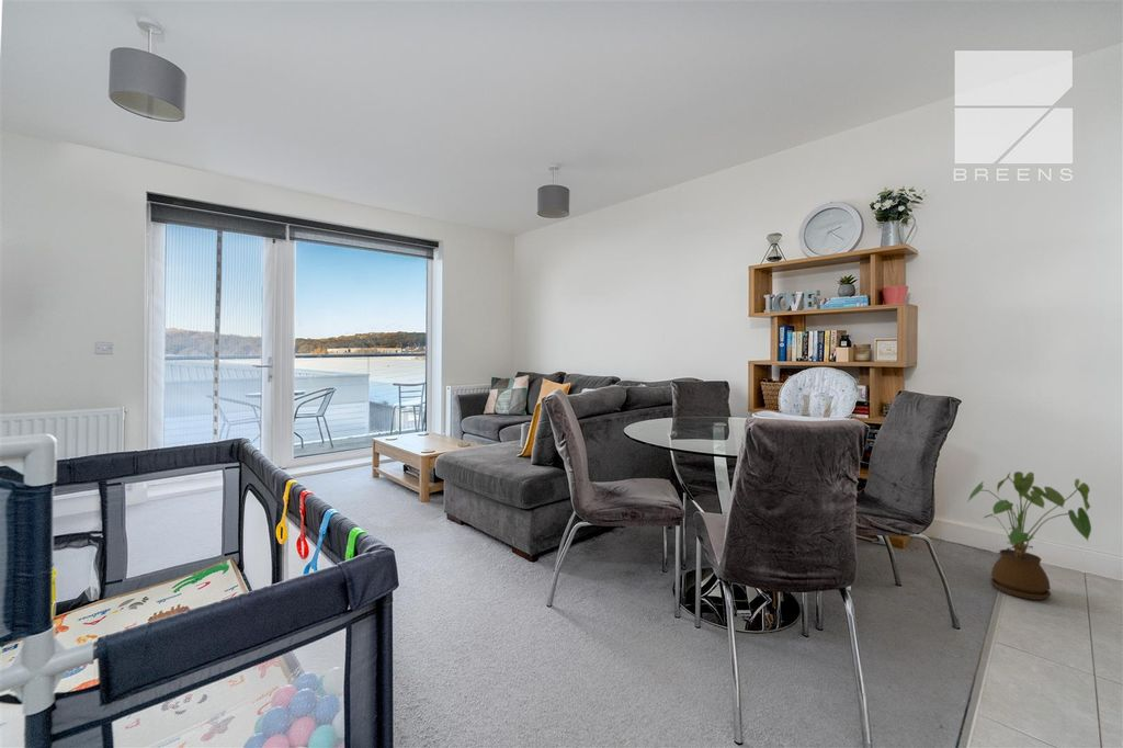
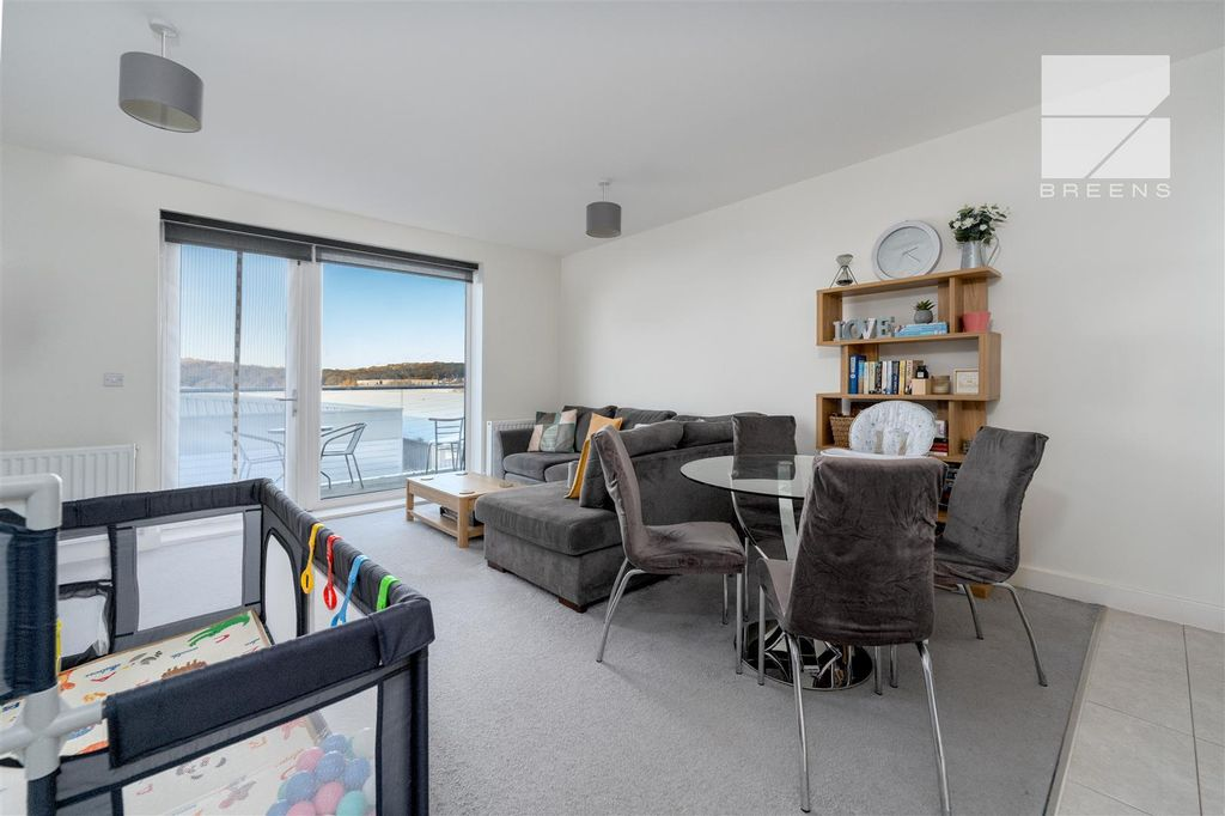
- house plant [965,471,1092,601]
